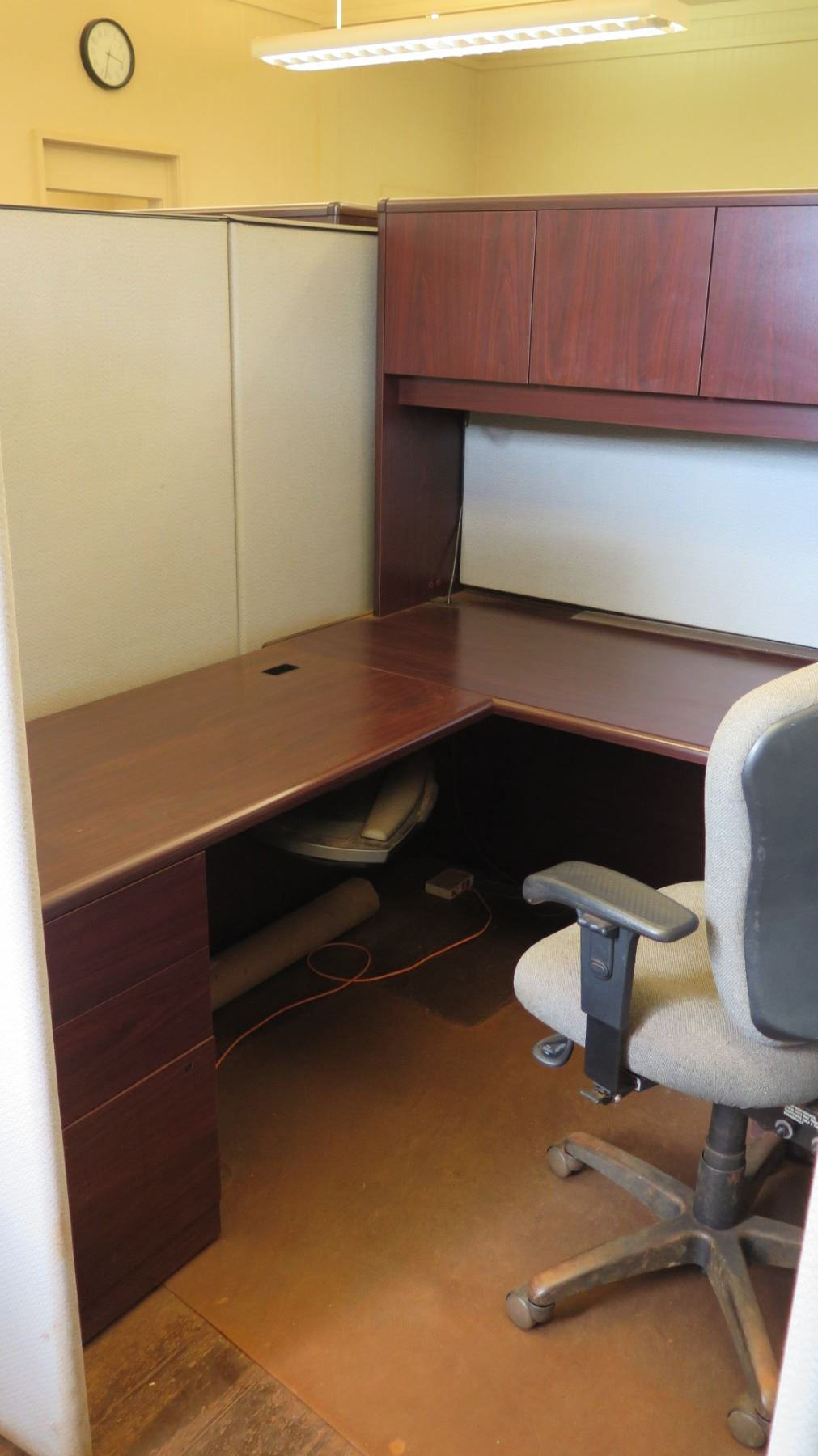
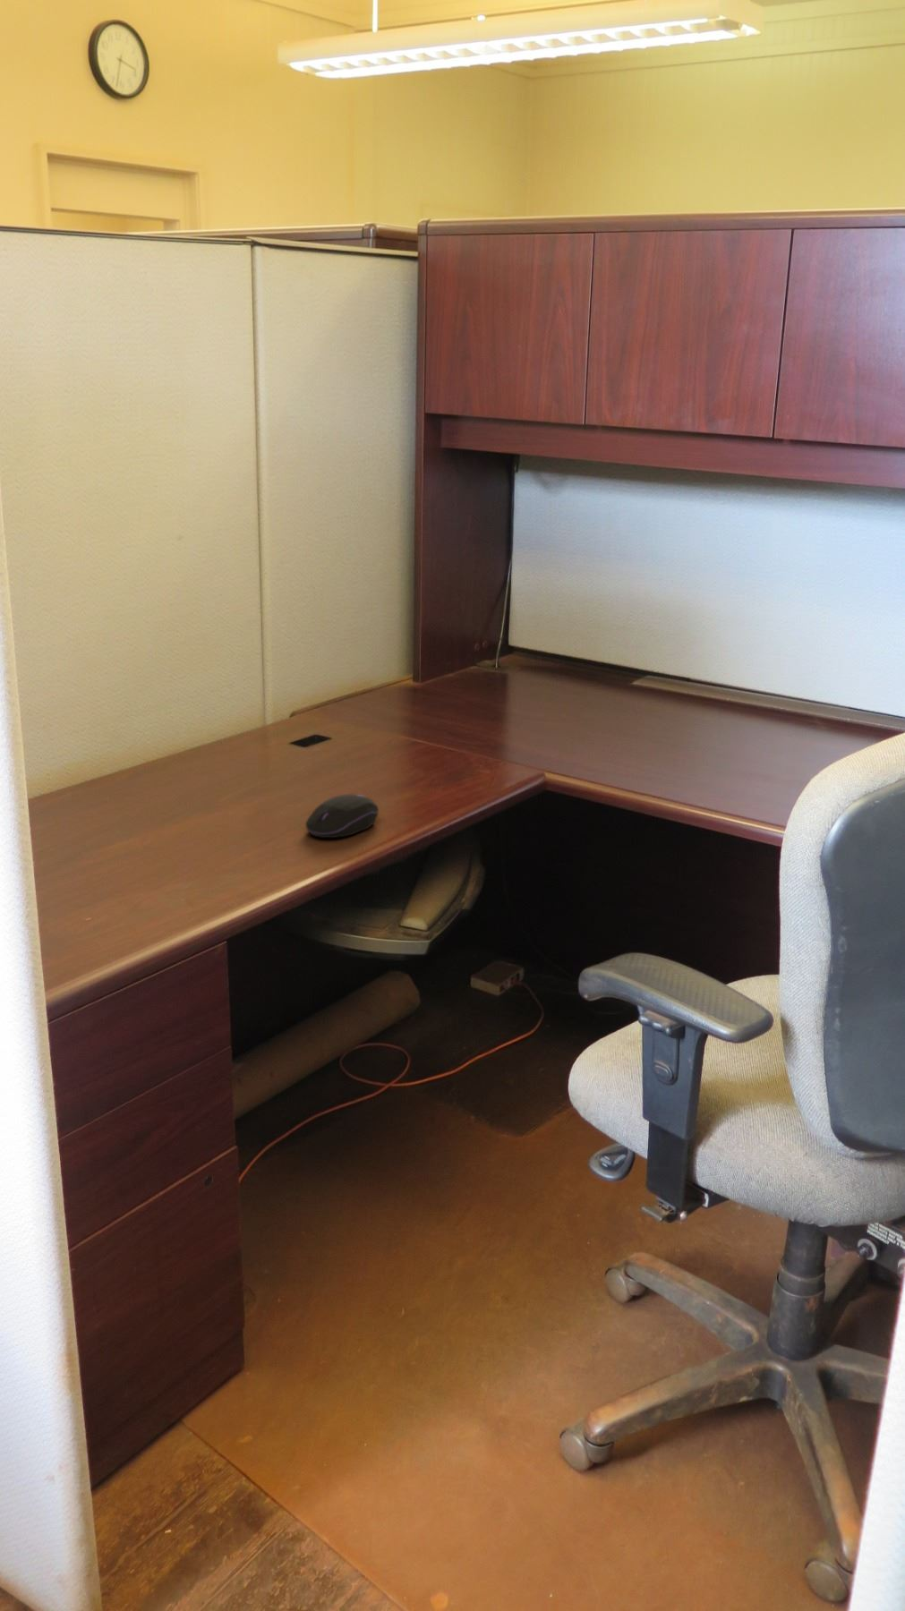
+ computer mouse [304,793,379,839]
